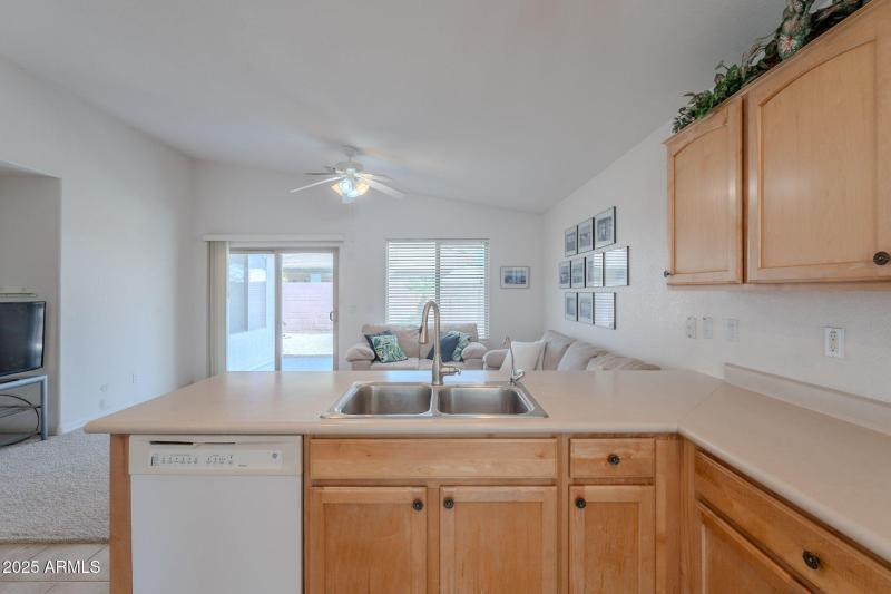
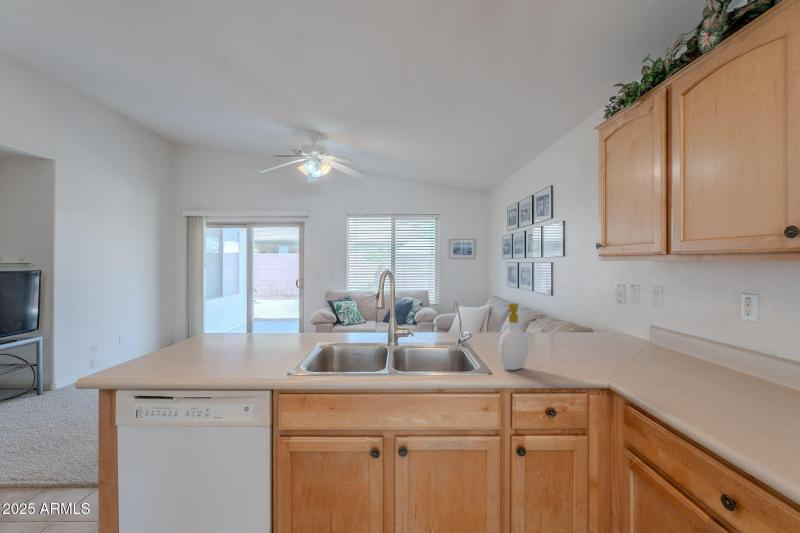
+ soap bottle [498,302,529,371]
